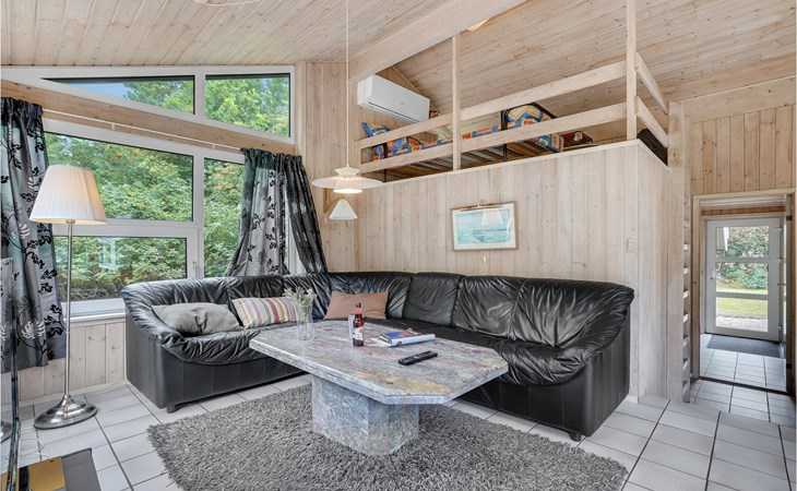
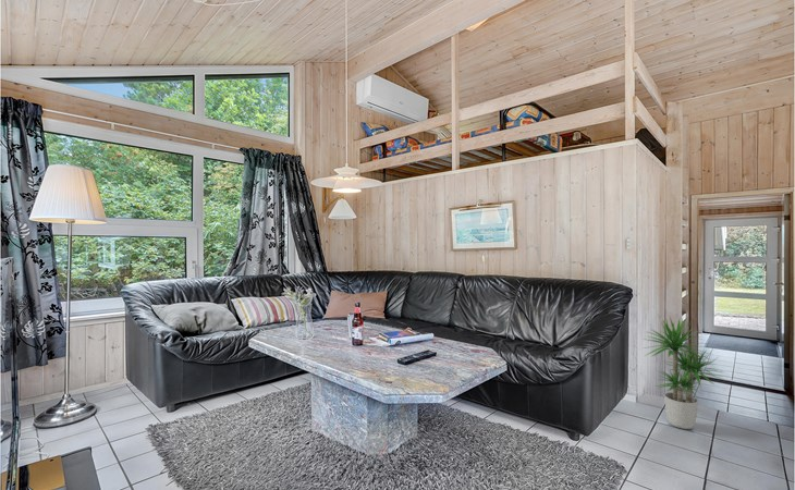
+ potted plant [641,316,725,430]
